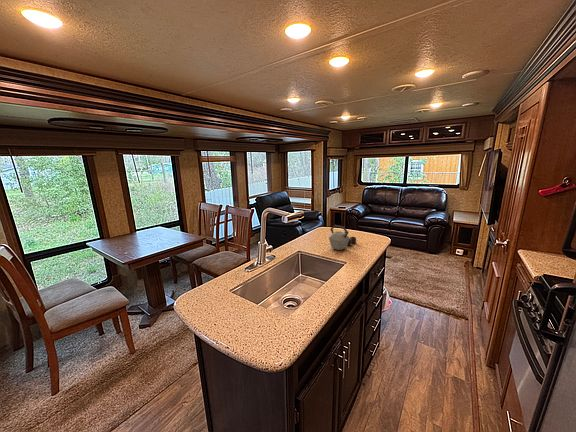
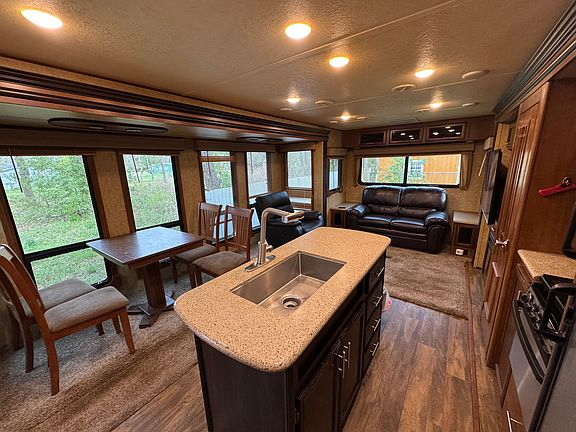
- kettle [328,224,357,251]
